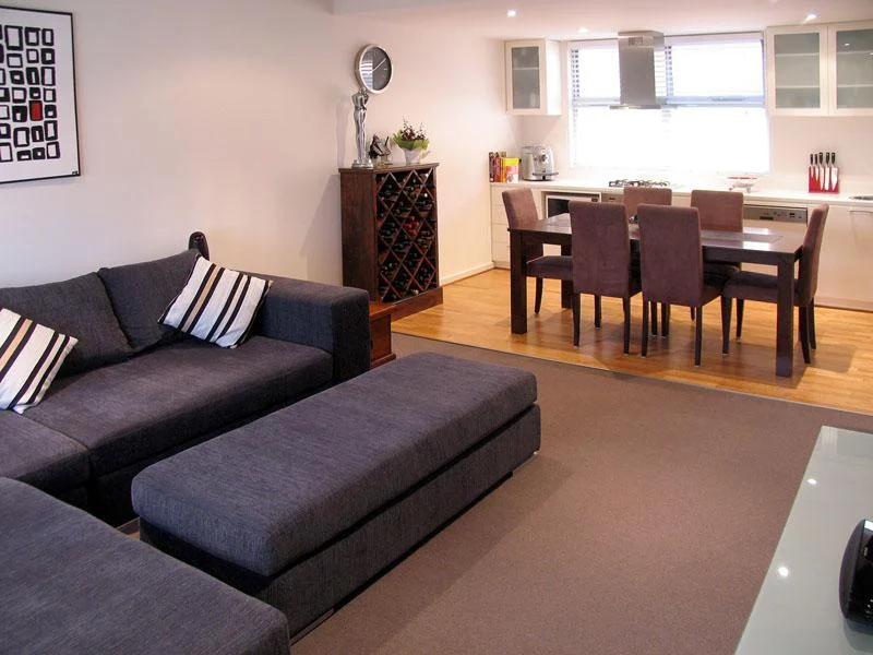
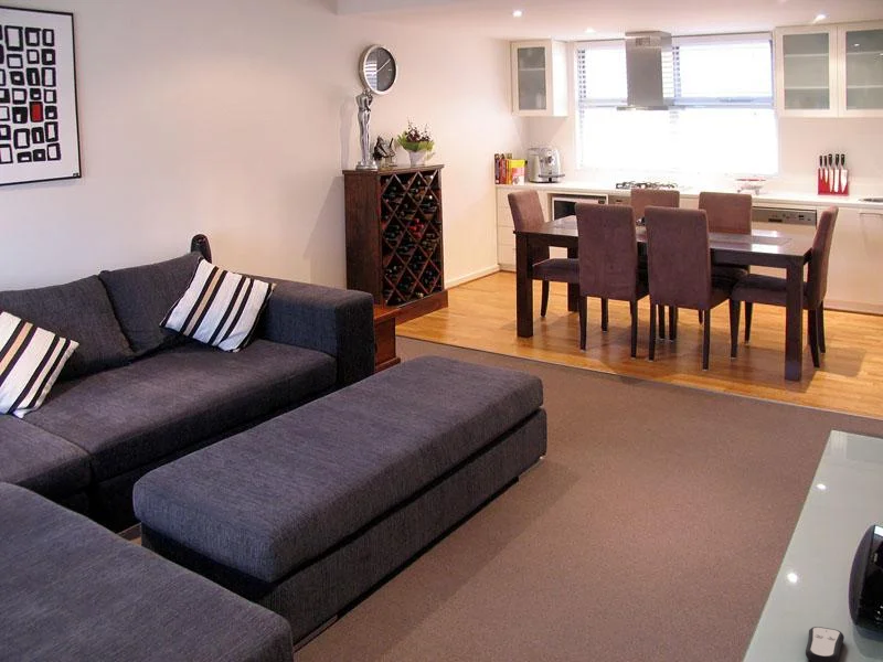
+ remote control [805,626,845,662]
